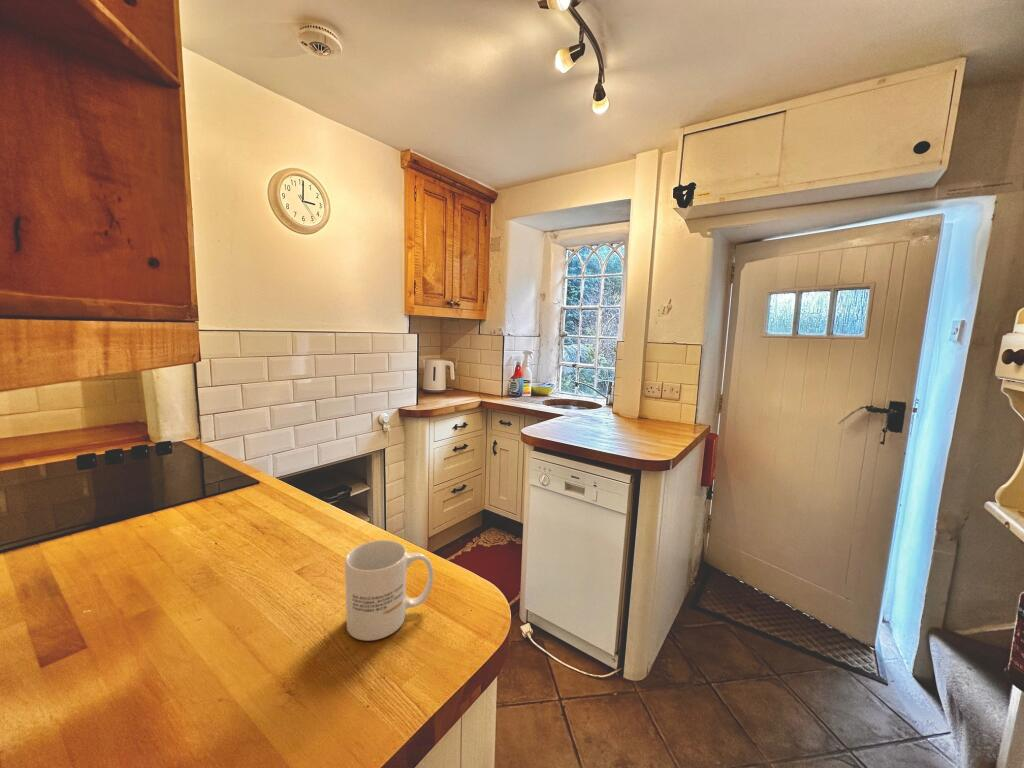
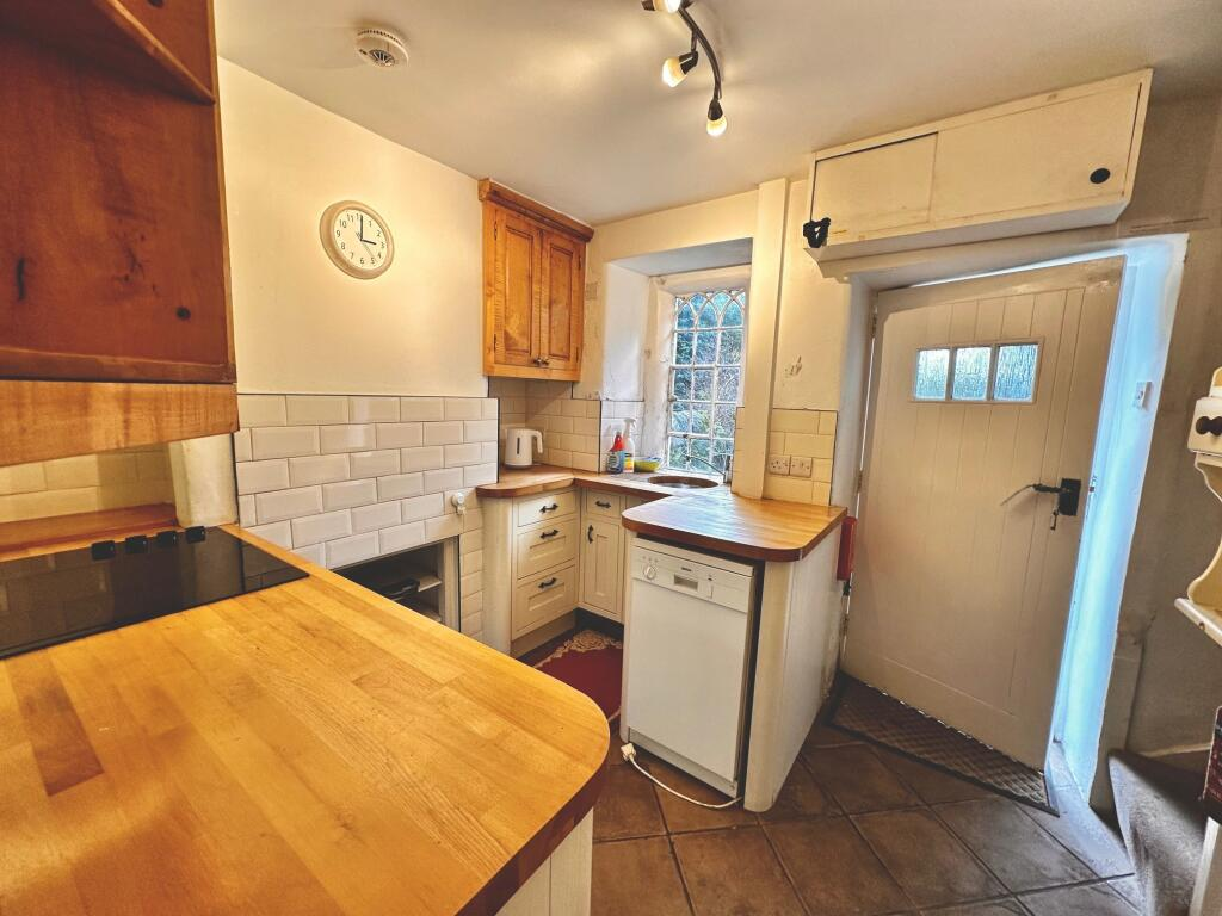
- mug [344,539,434,642]
